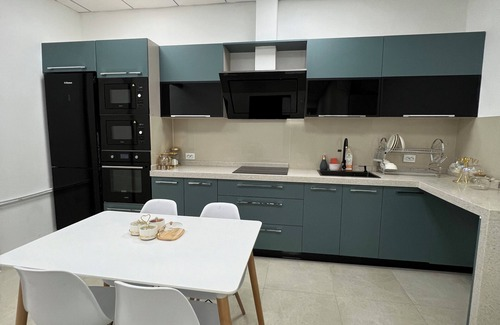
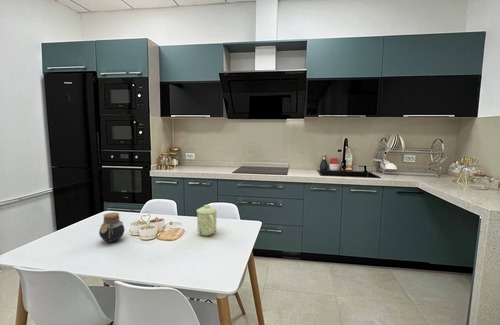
+ jar [98,212,126,243]
+ mug [196,204,218,237]
